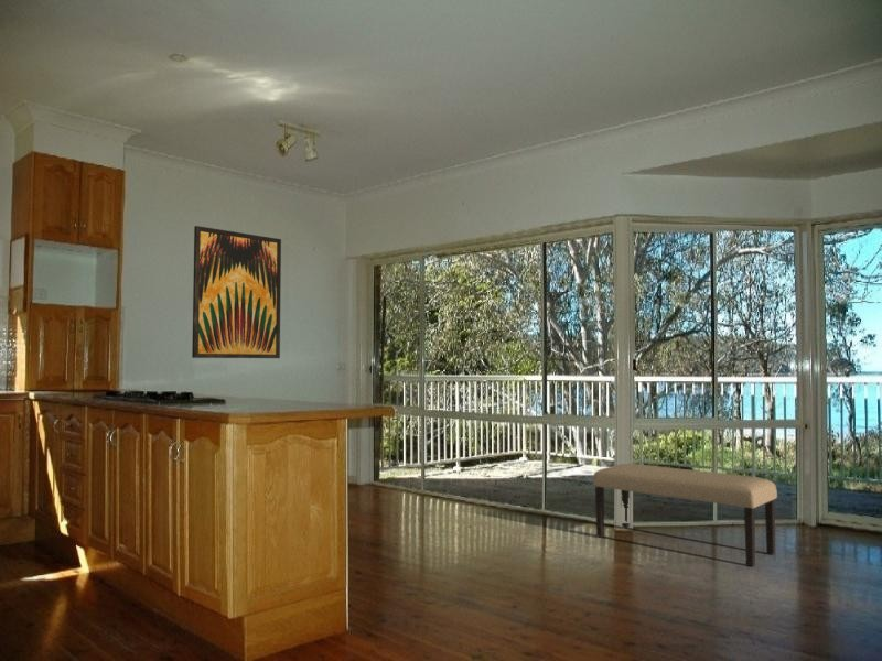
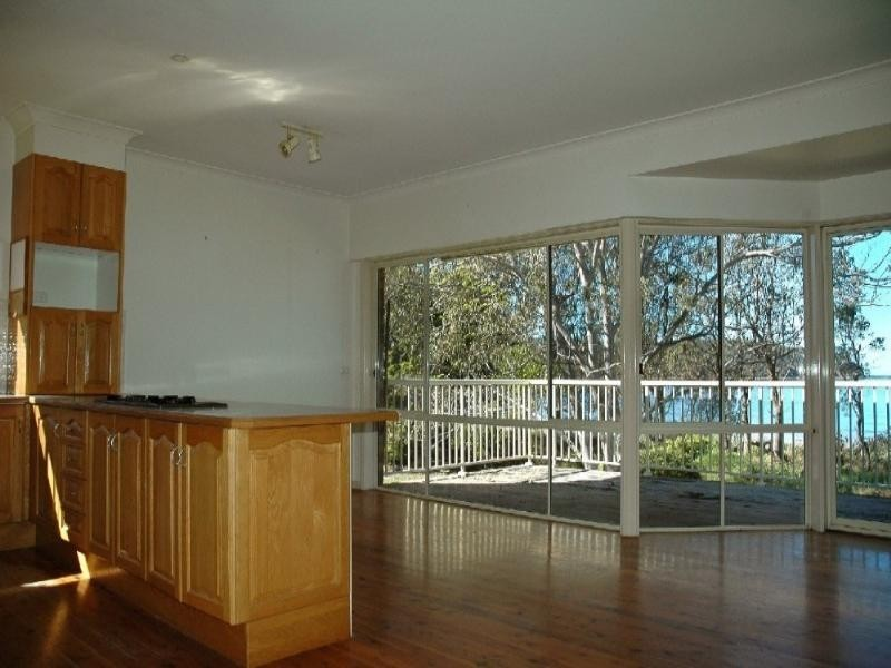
- wall art [191,225,282,359]
- bench [592,463,778,567]
